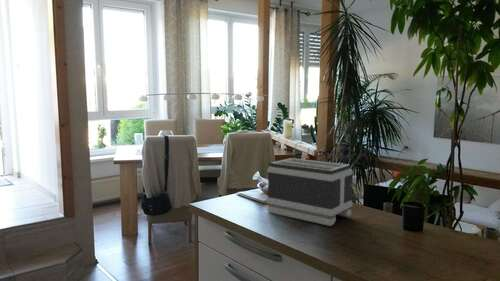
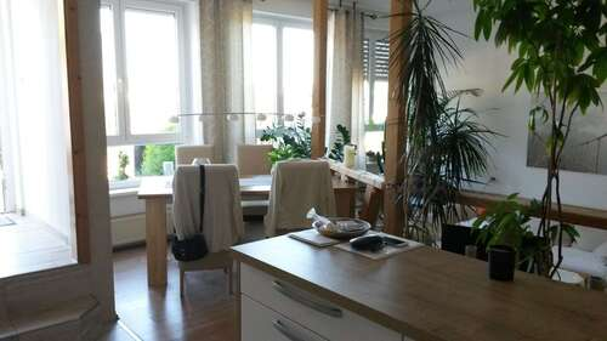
- toaster [265,157,354,227]
